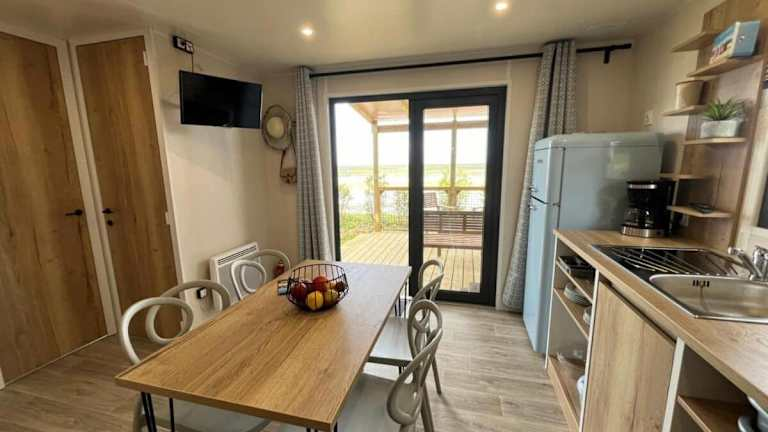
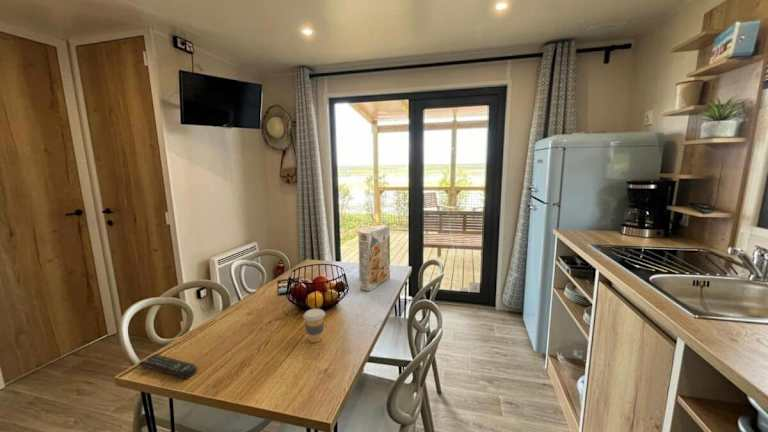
+ cereal box [357,224,391,292]
+ remote control [137,353,198,379]
+ coffee cup [302,308,326,344]
